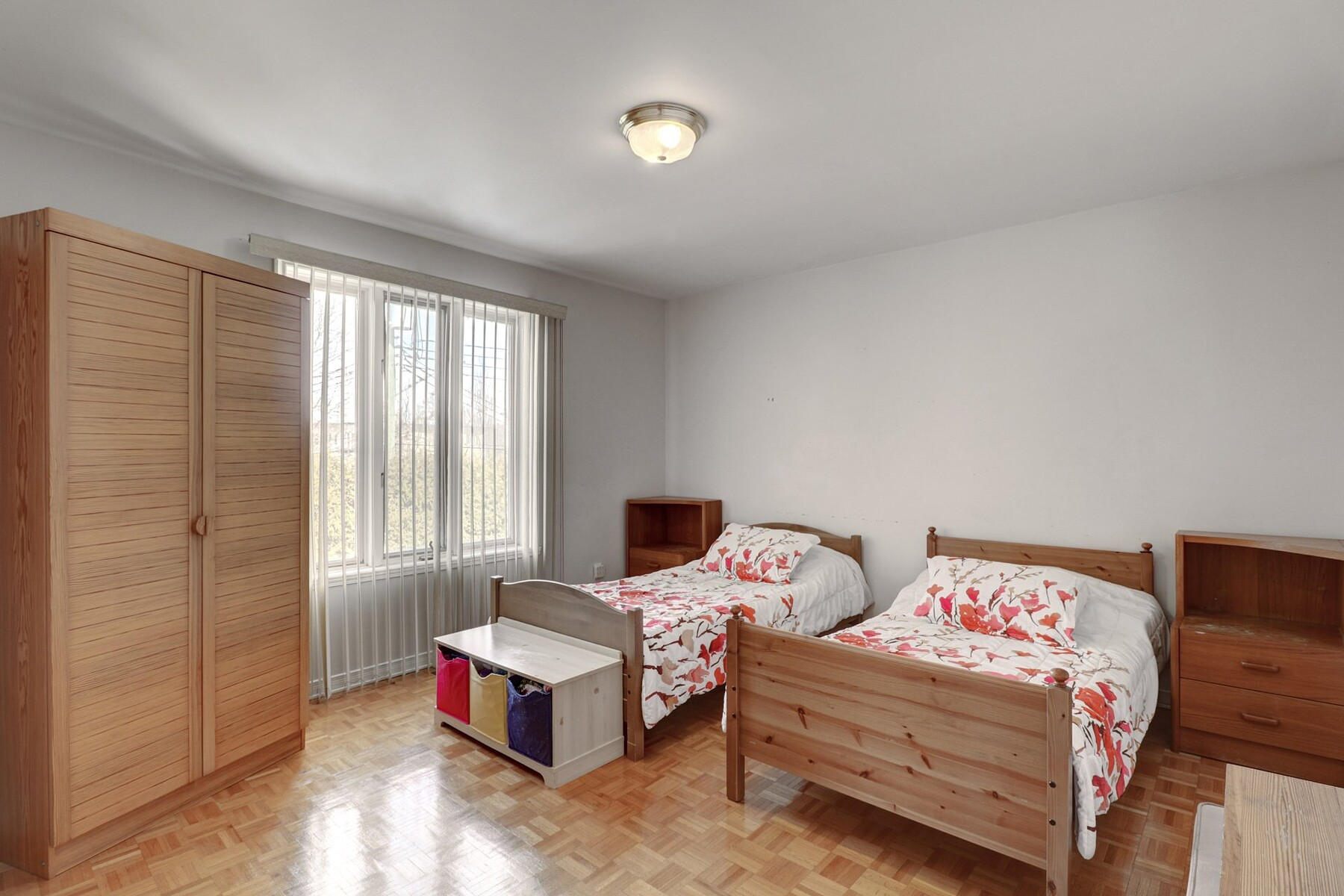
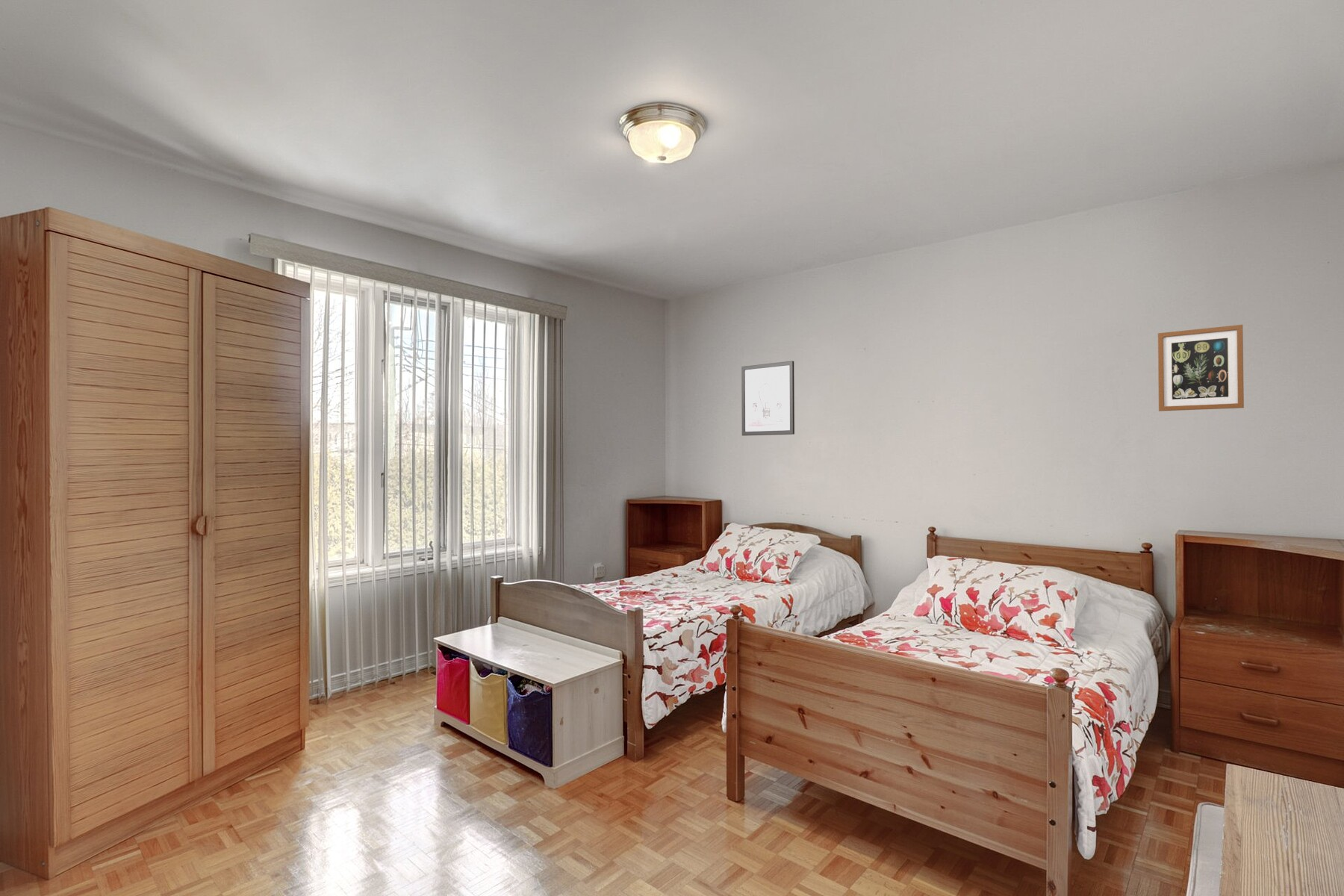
+ wall art [741,360,795,436]
+ wall art [1157,324,1245,412]
